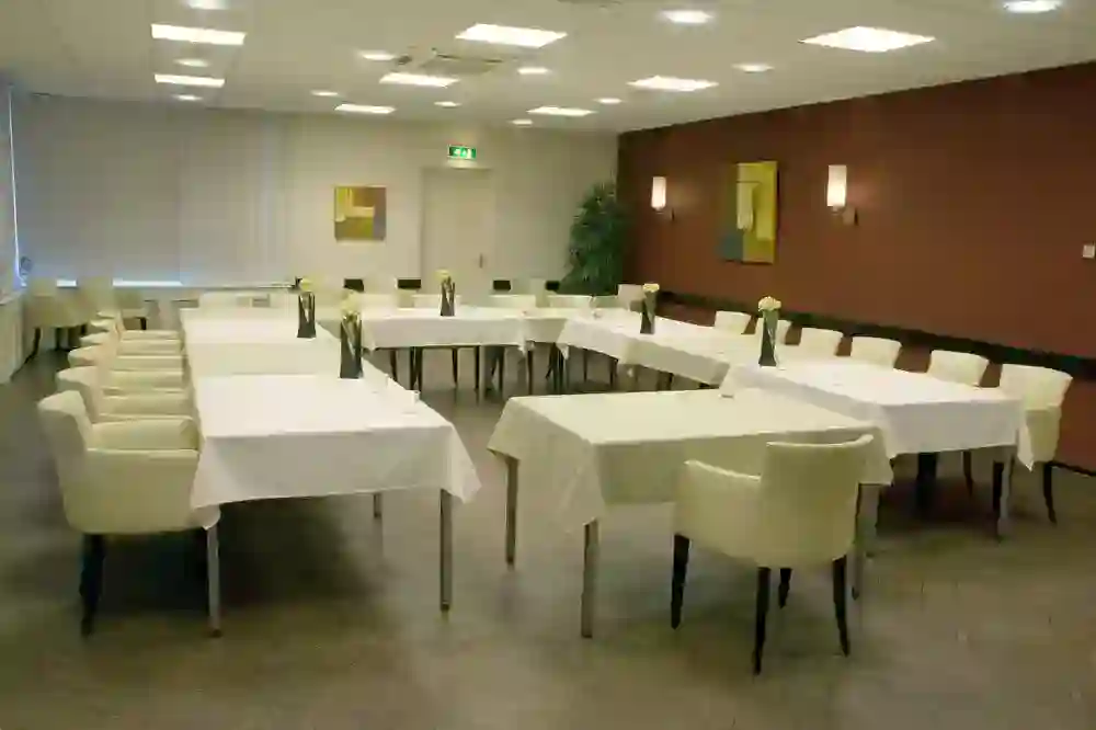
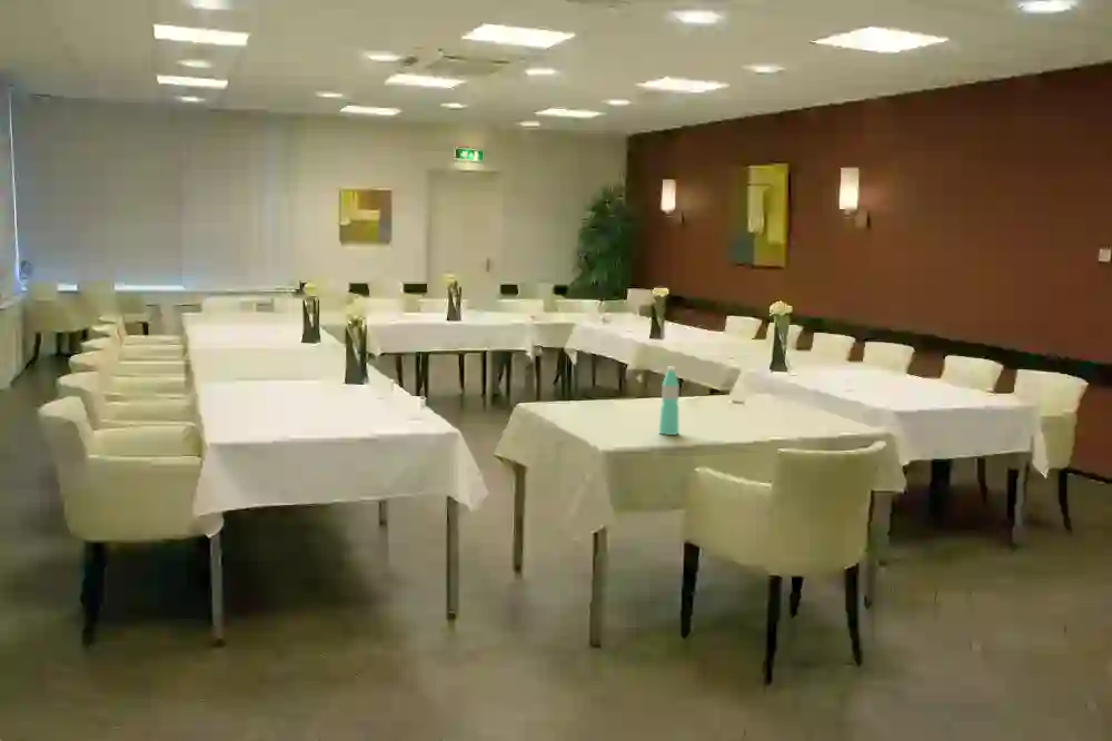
+ water bottle [658,366,681,436]
